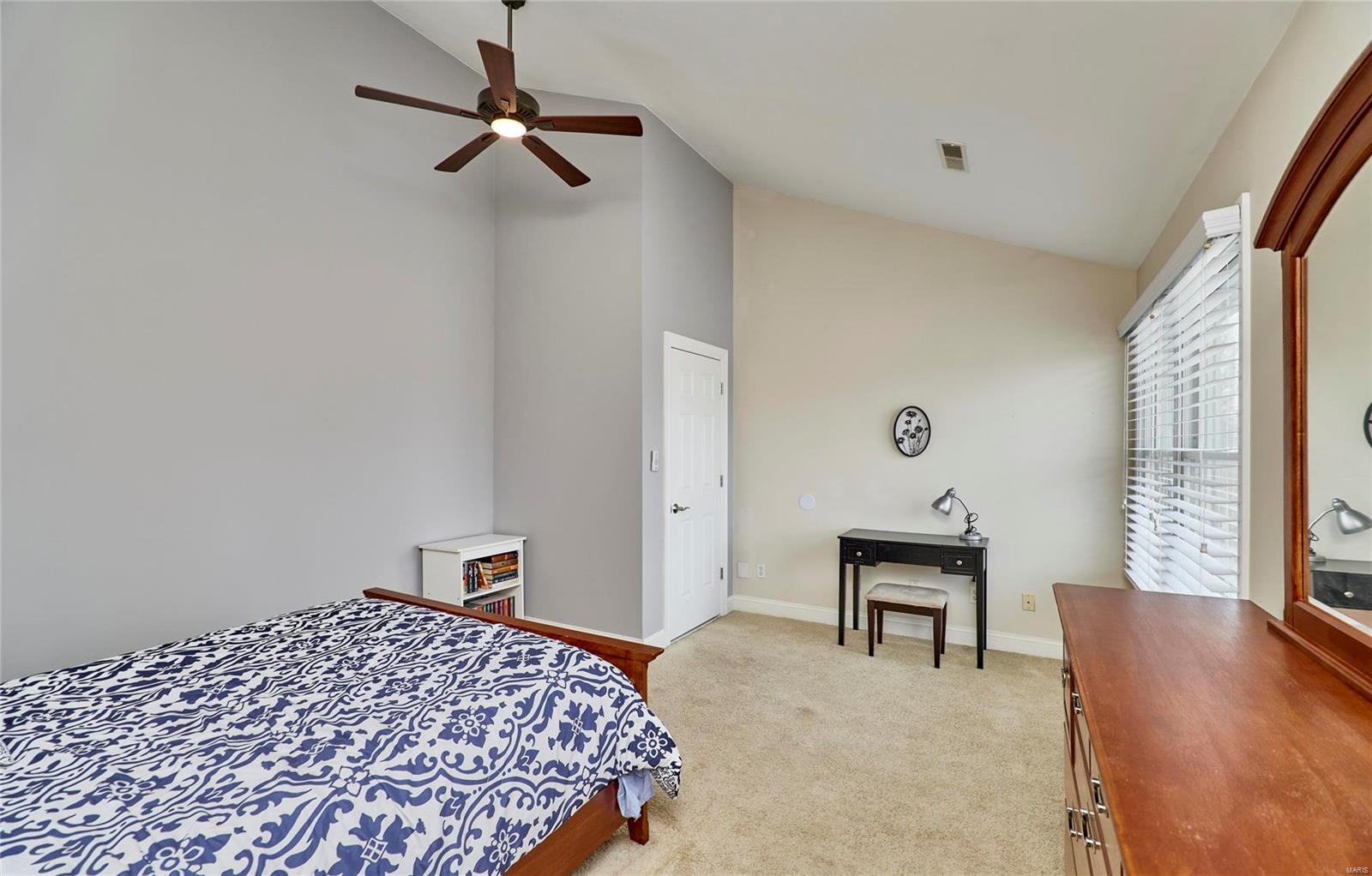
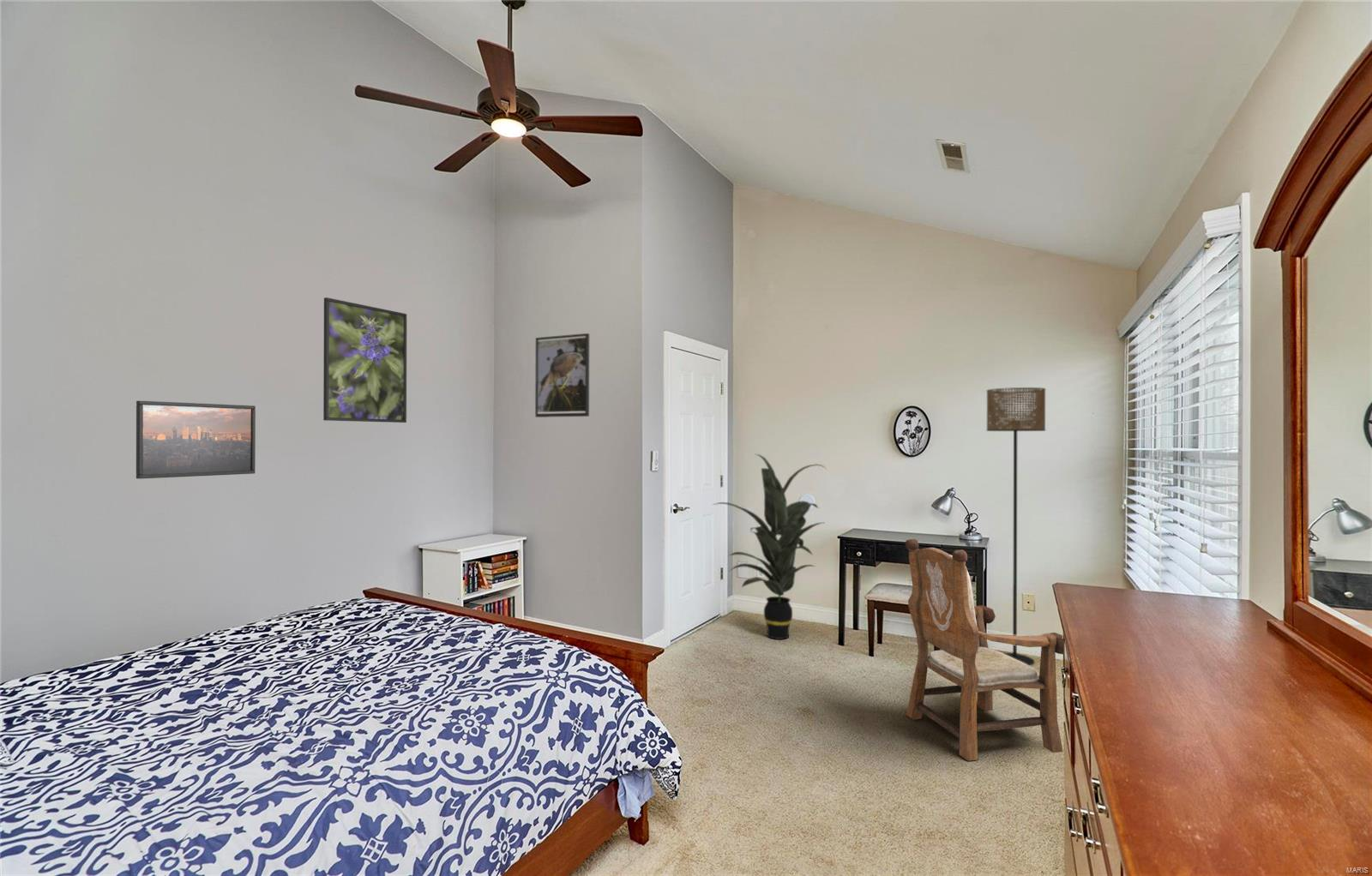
+ indoor plant [712,453,828,640]
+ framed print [135,400,256,480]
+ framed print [534,333,590,418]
+ floor lamp [985,387,1046,666]
+ armchair [905,538,1064,762]
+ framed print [322,297,407,423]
